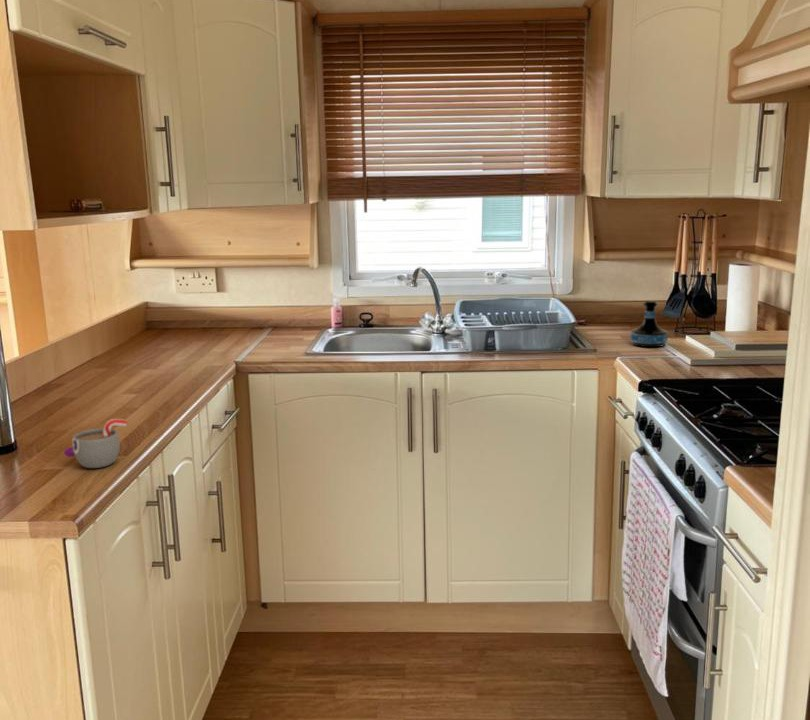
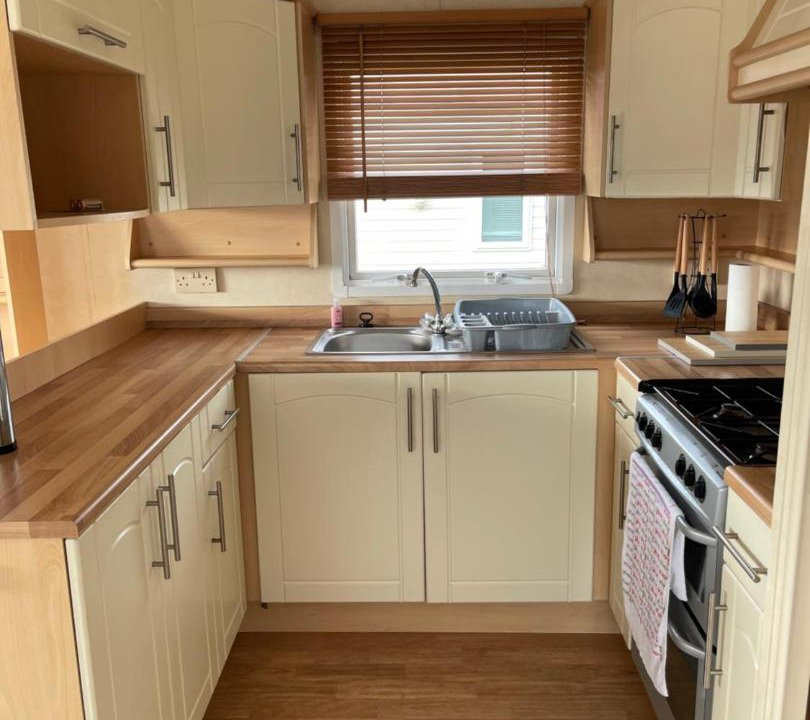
- mug [63,418,128,469]
- tequila bottle [629,300,669,348]
